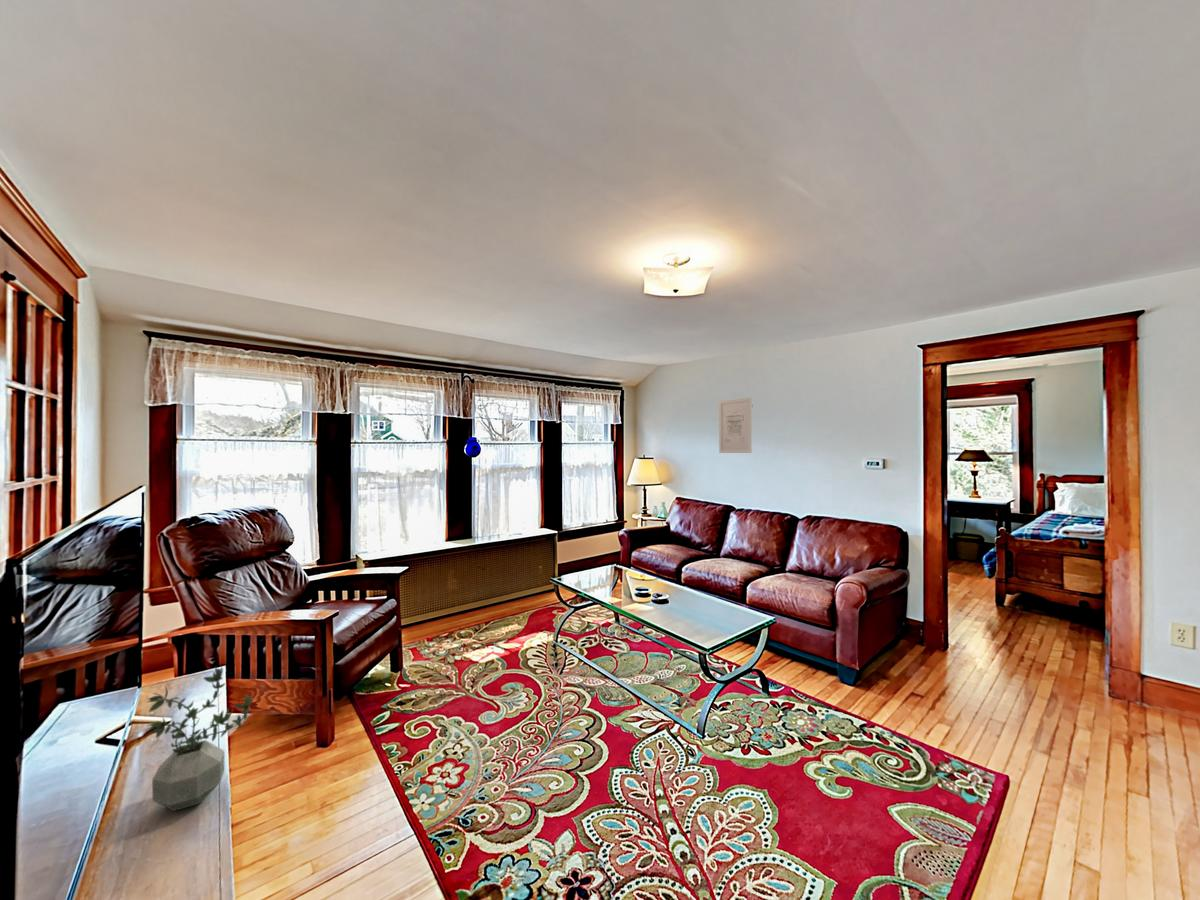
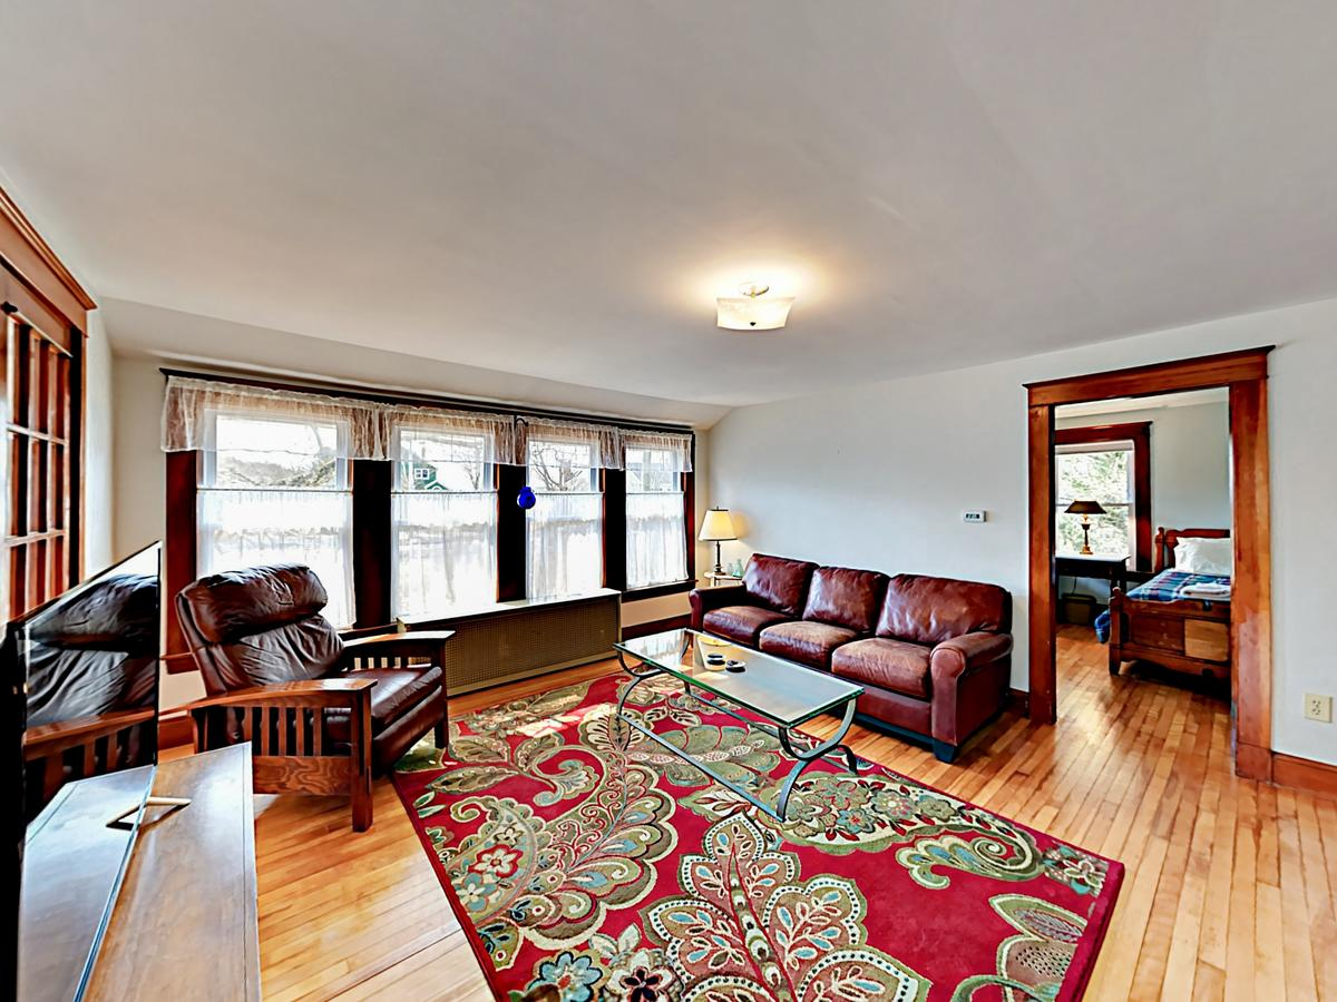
- wall art [718,397,752,454]
- potted plant [144,666,253,812]
